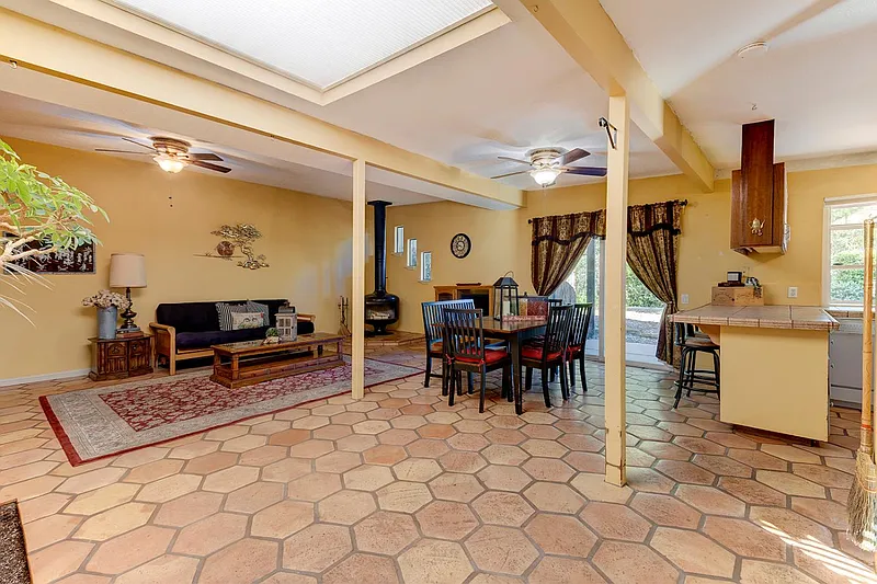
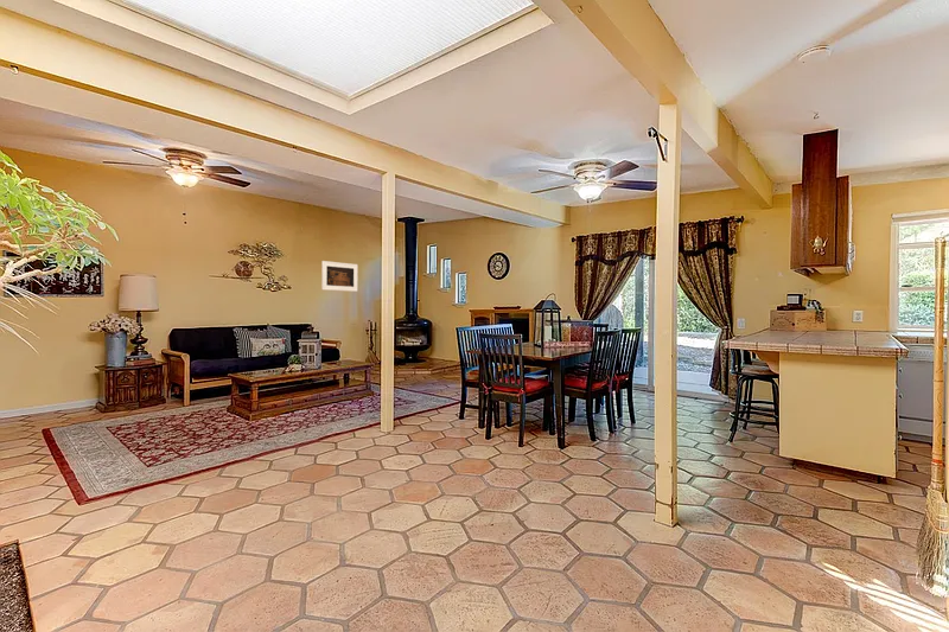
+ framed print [320,260,358,293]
